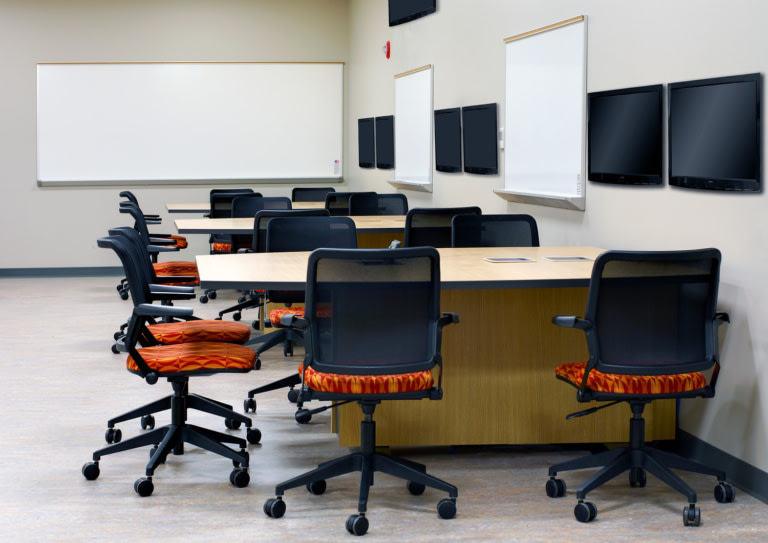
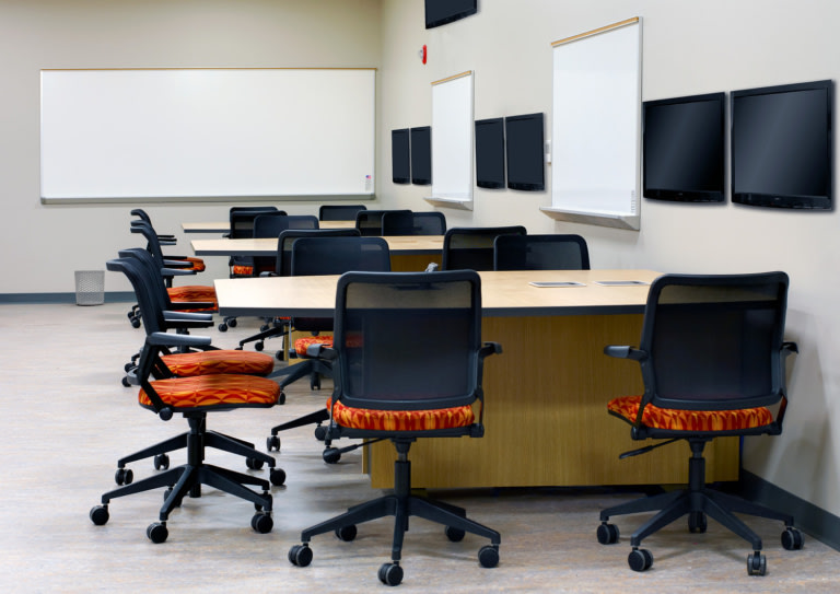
+ waste bin [73,269,106,306]
